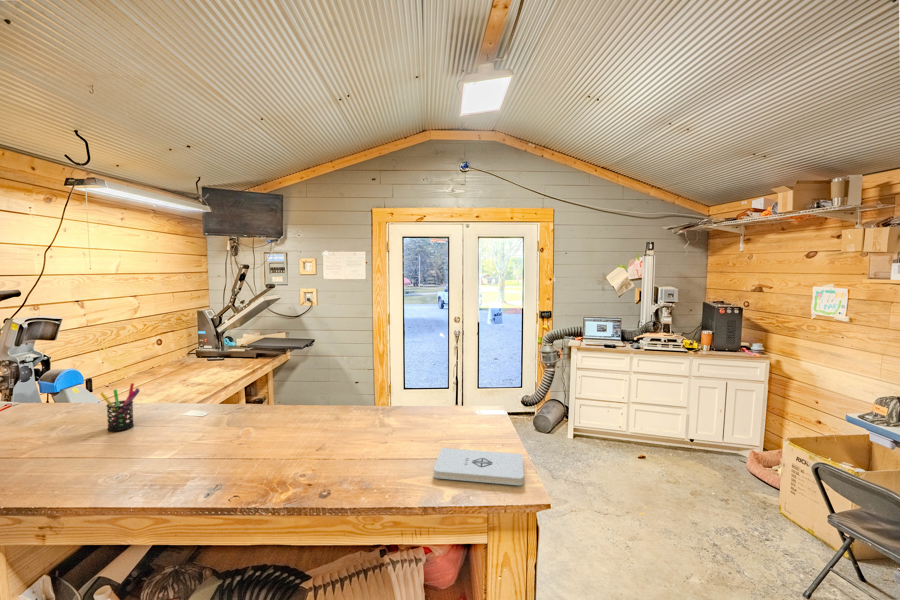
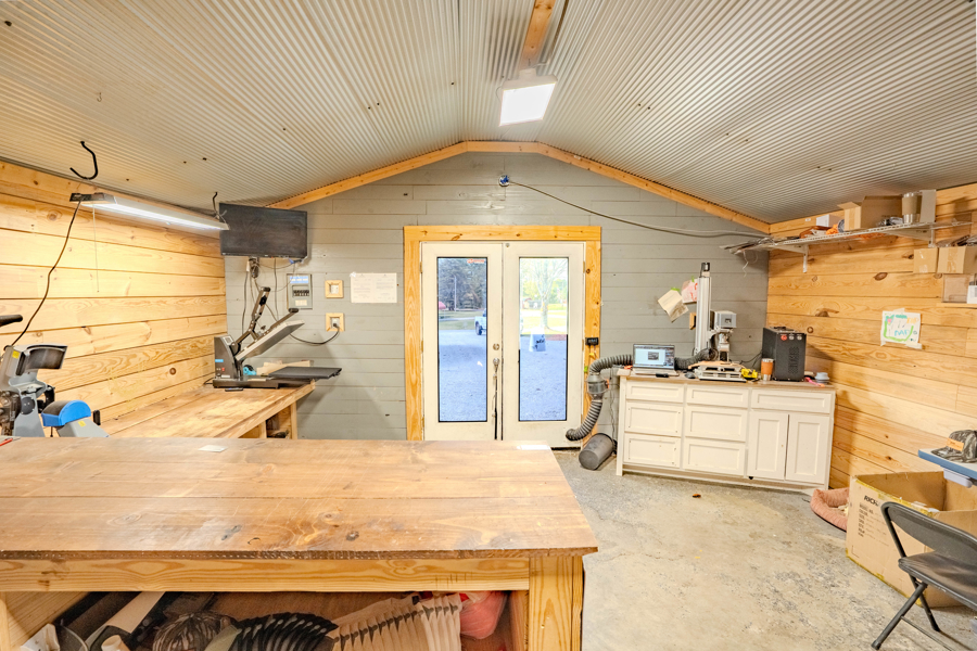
- pen holder [99,382,141,432]
- notepad [433,447,525,486]
